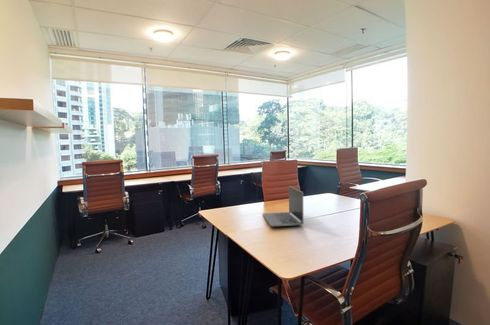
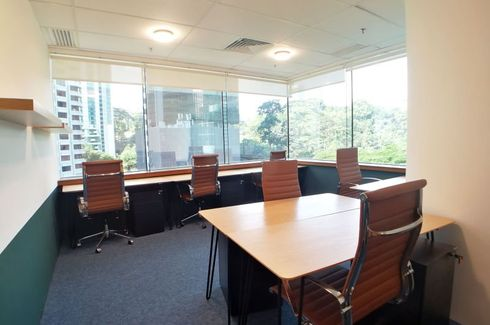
- laptop [262,185,305,227]
